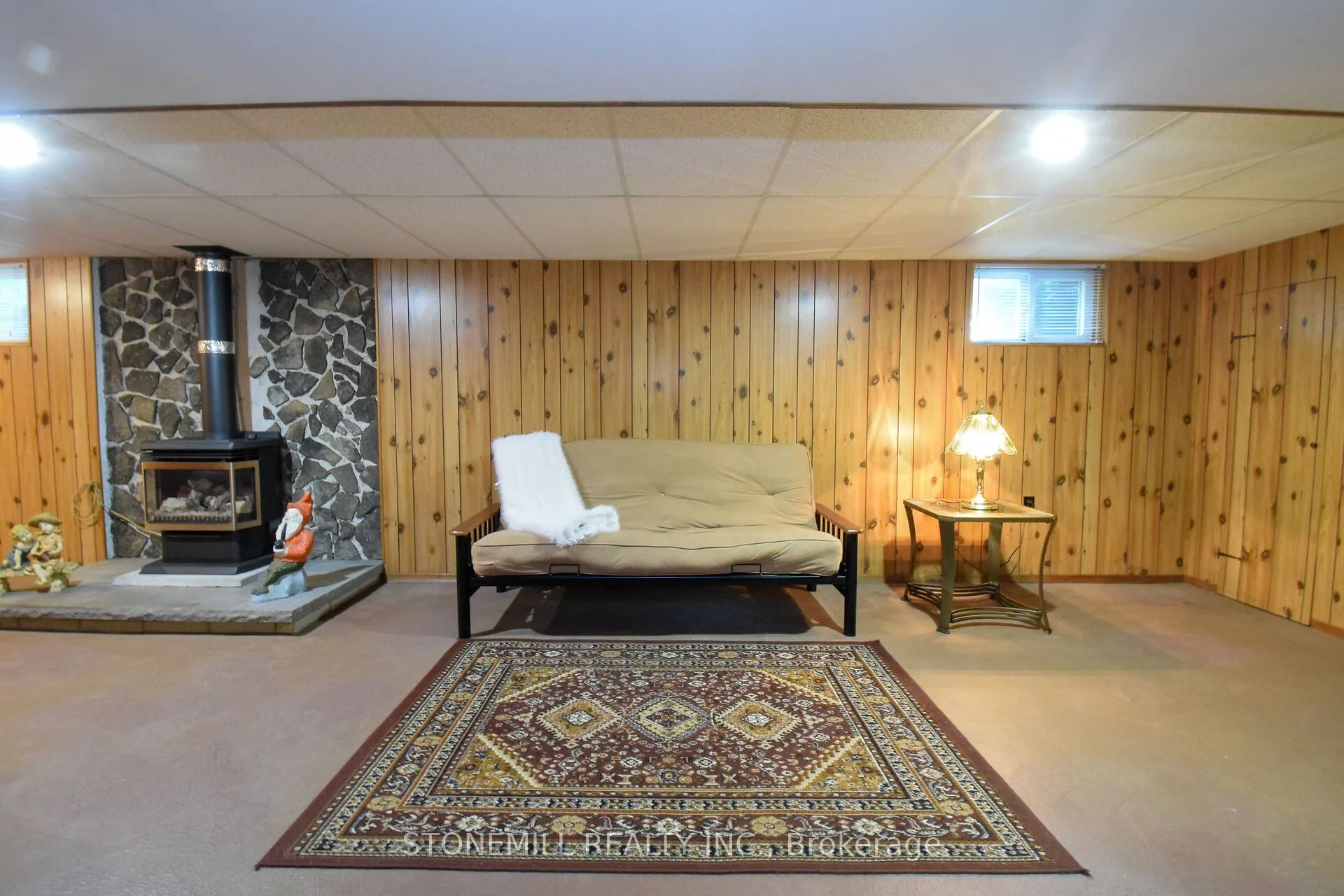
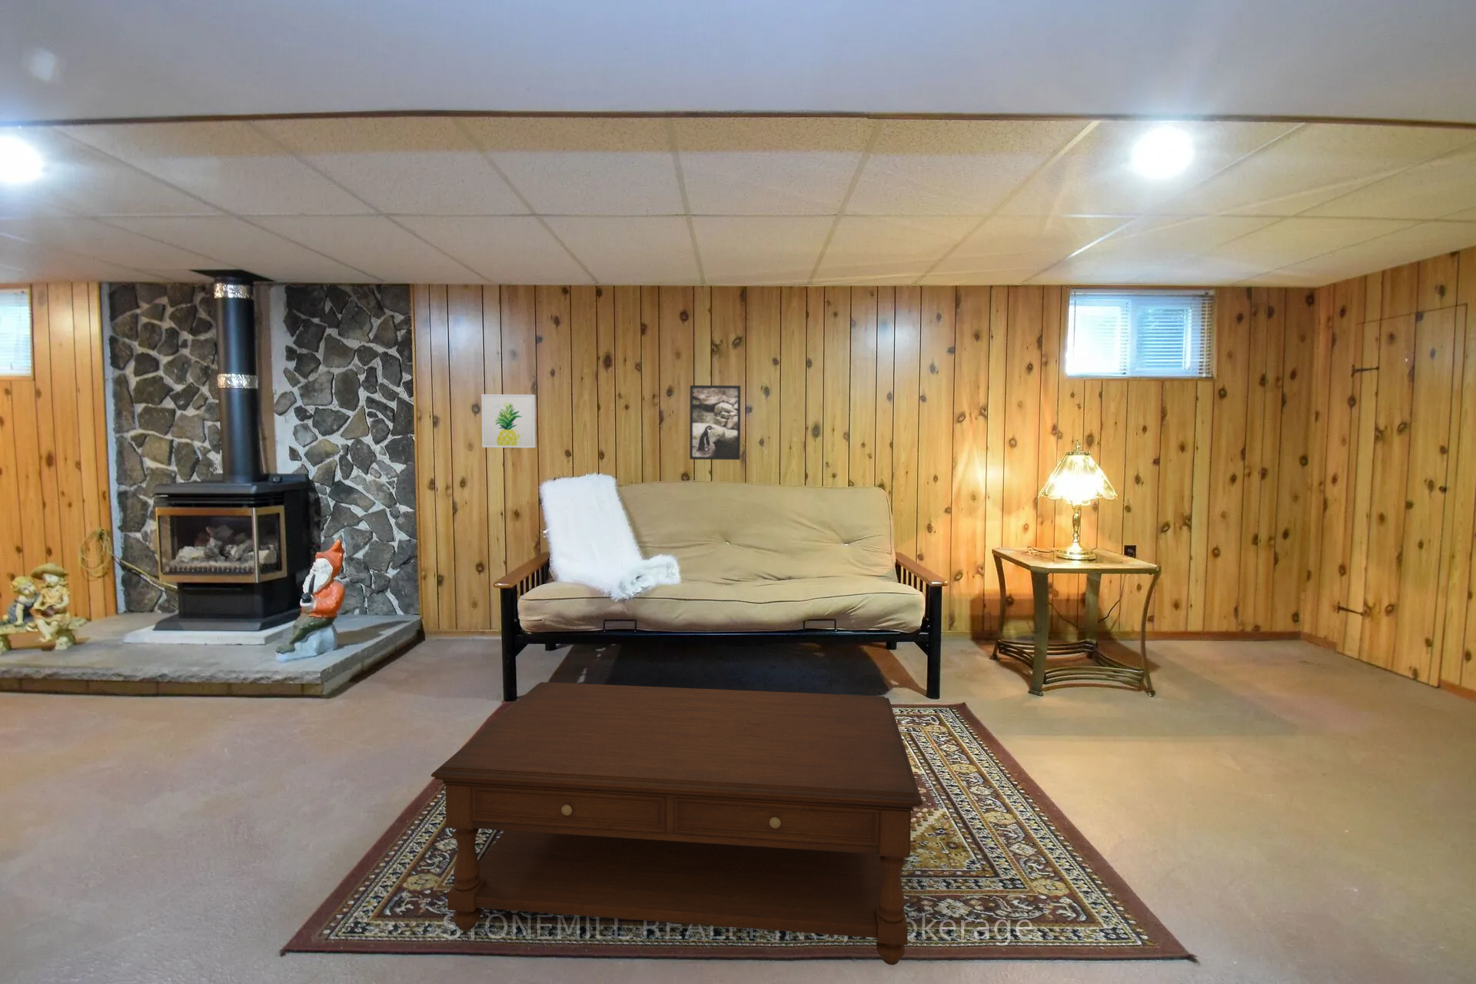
+ coffee table [431,681,924,965]
+ wall art [480,393,537,448]
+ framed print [689,384,741,460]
